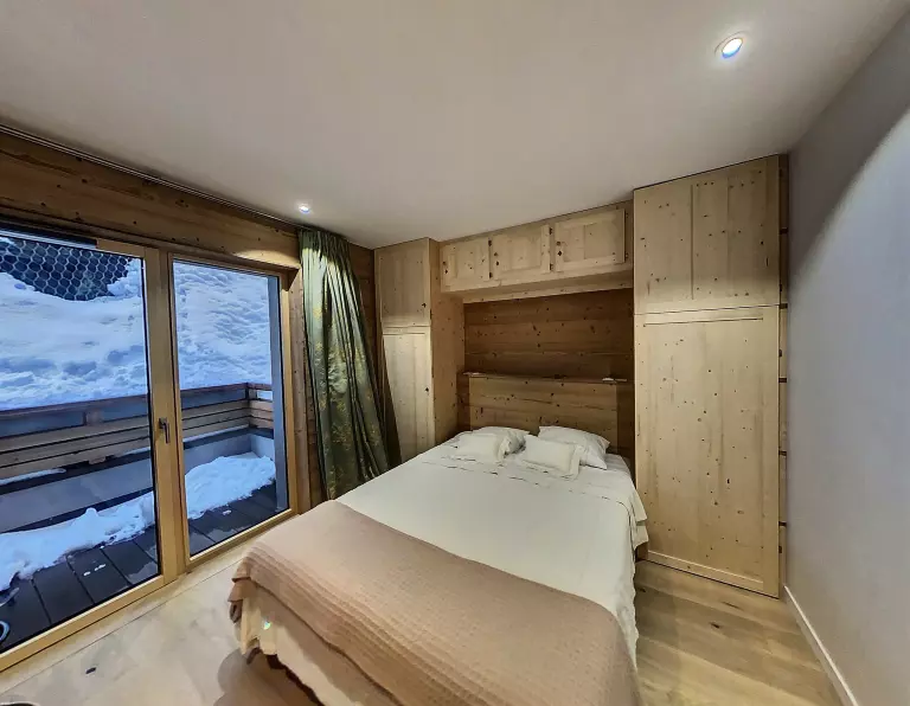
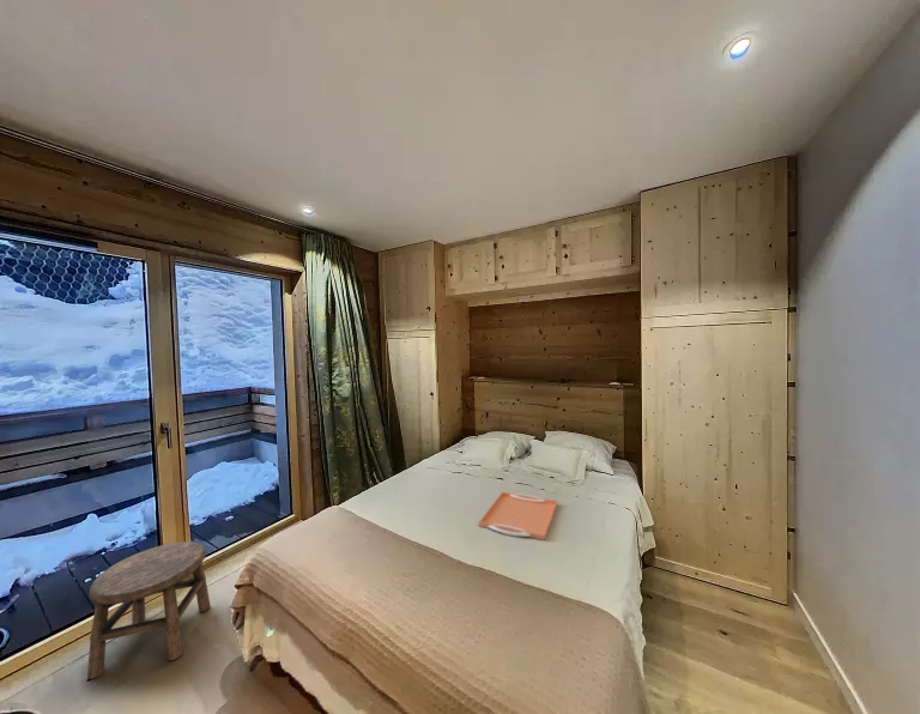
+ serving tray [478,491,558,541]
+ stool [86,540,212,680]
